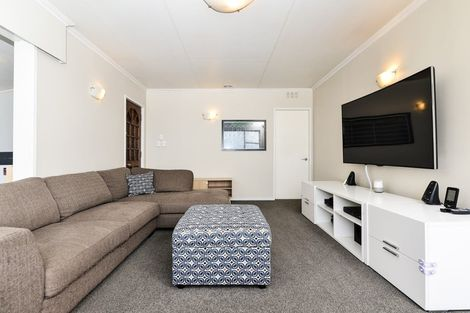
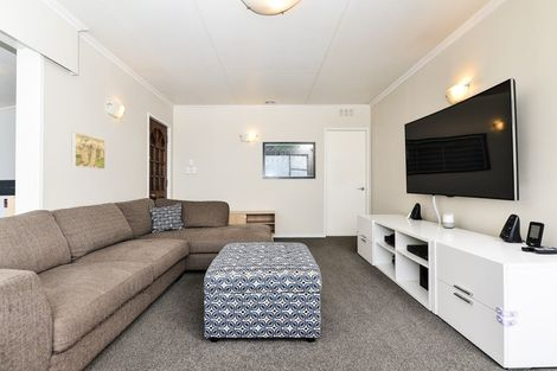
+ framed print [70,130,107,171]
